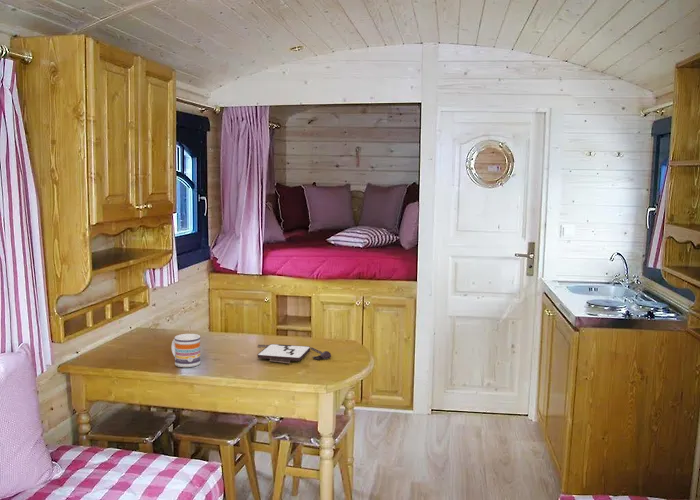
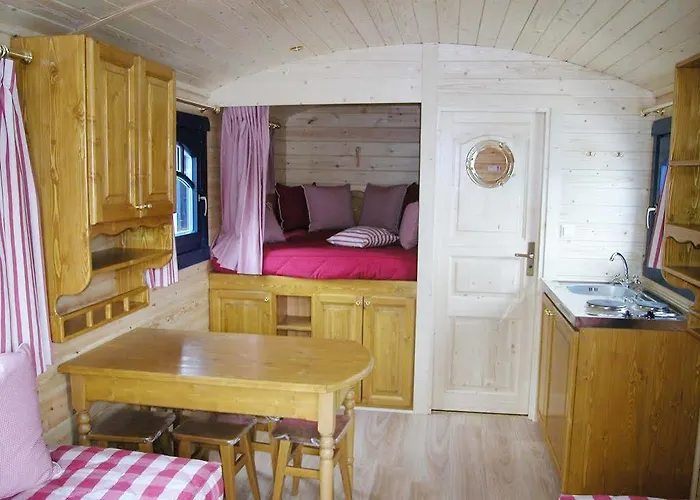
- board game [256,343,332,364]
- mug [171,333,201,368]
